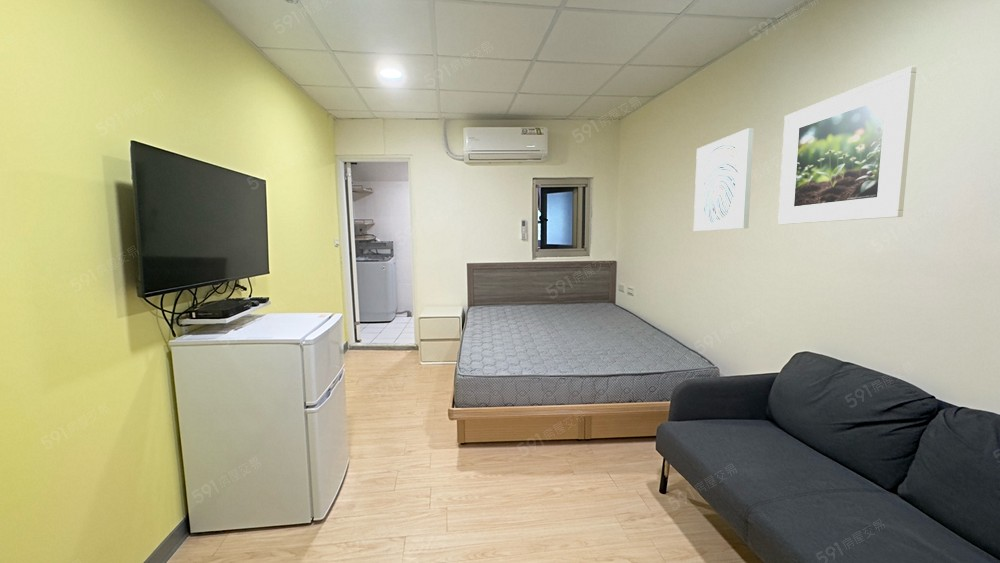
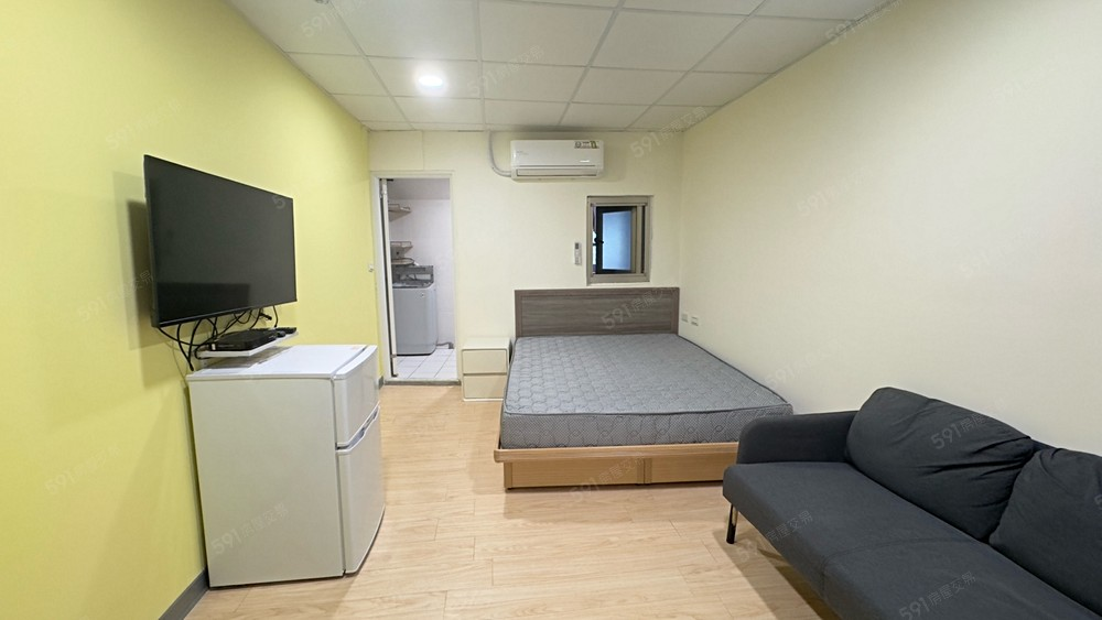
- wall art [693,127,755,232]
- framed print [777,65,917,225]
